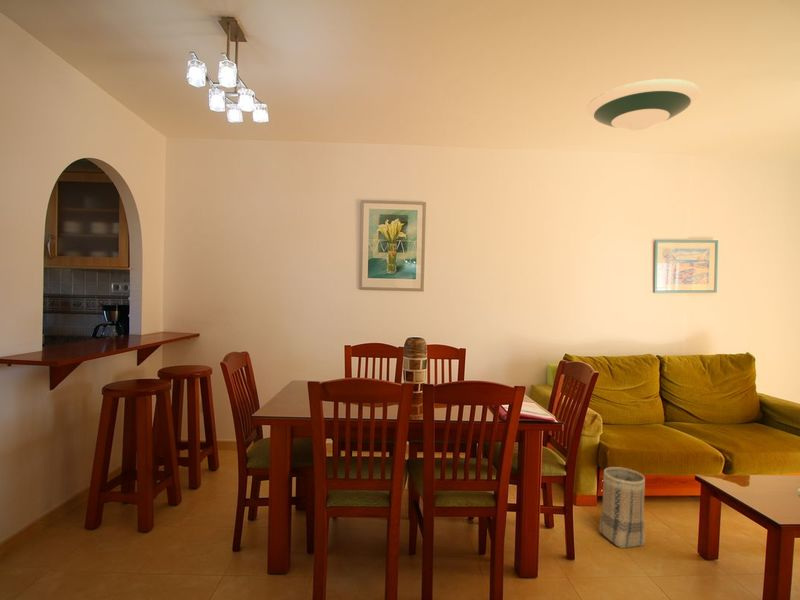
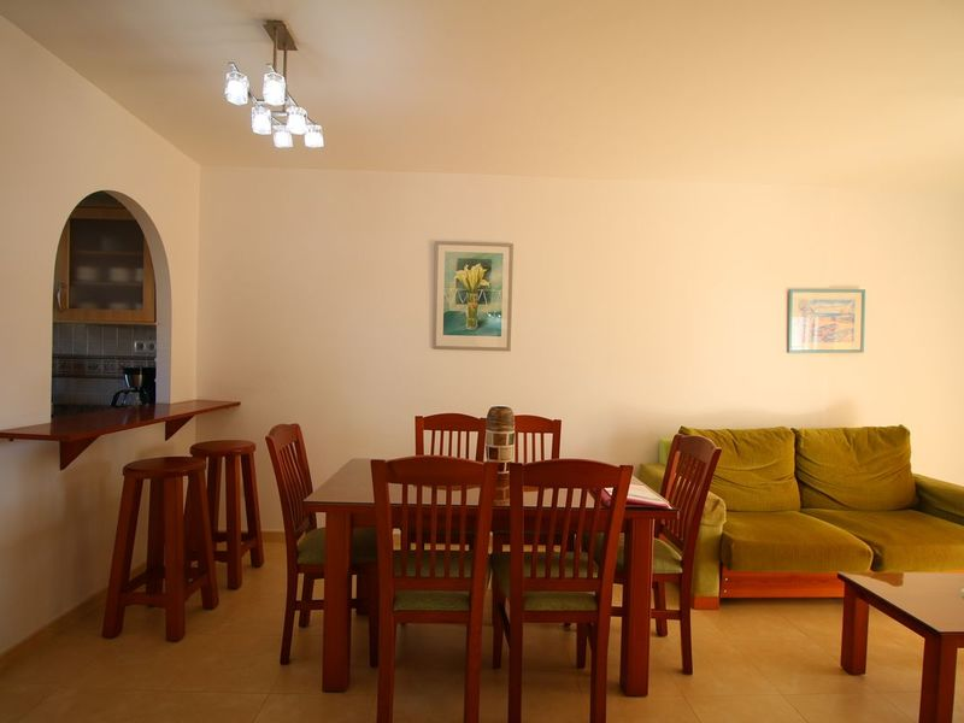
- basket [598,466,646,549]
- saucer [585,78,702,132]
